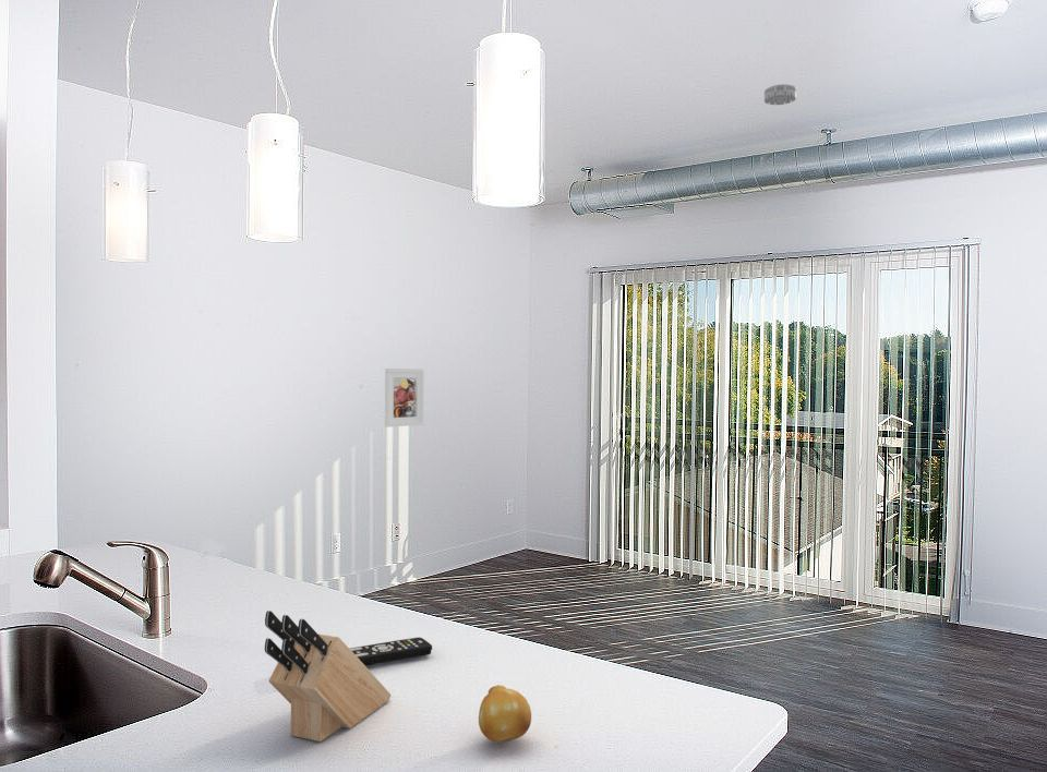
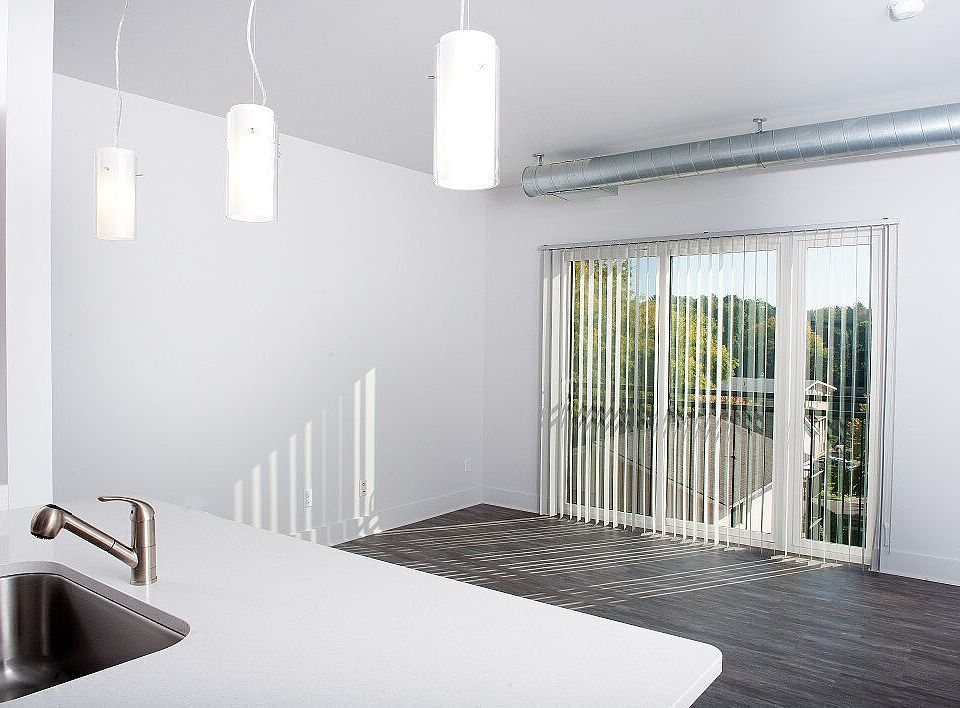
- knife block [264,610,393,743]
- fruit [478,684,532,744]
- remote control [349,637,433,667]
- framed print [384,367,425,429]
- smoke detector [763,83,797,106]
